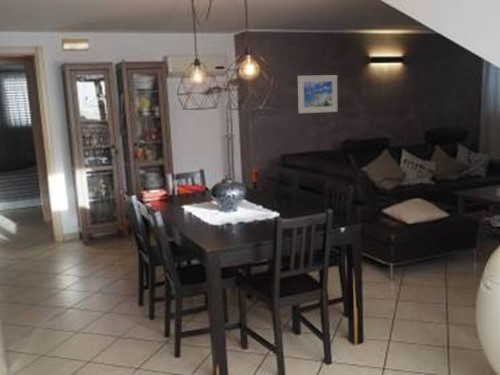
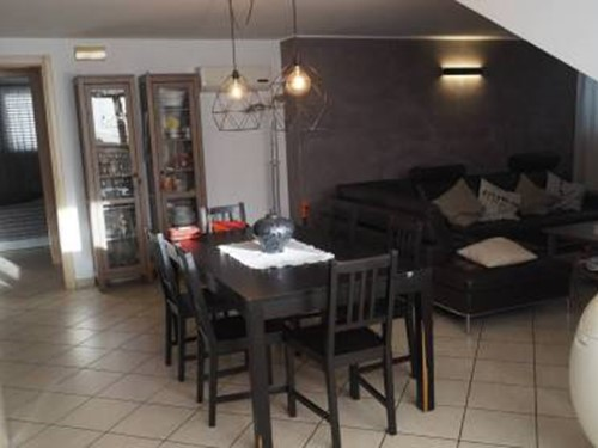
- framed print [297,74,338,114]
